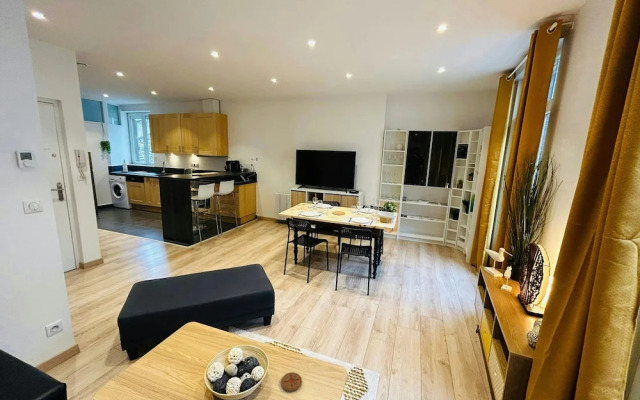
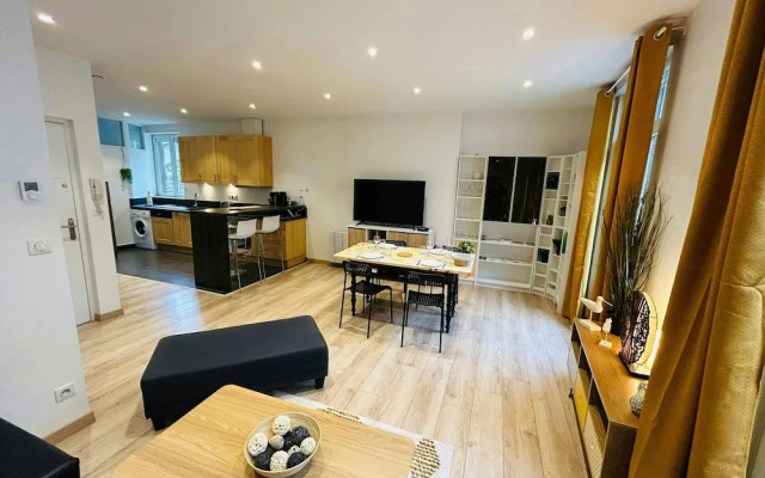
- coaster [280,371,303,392]
